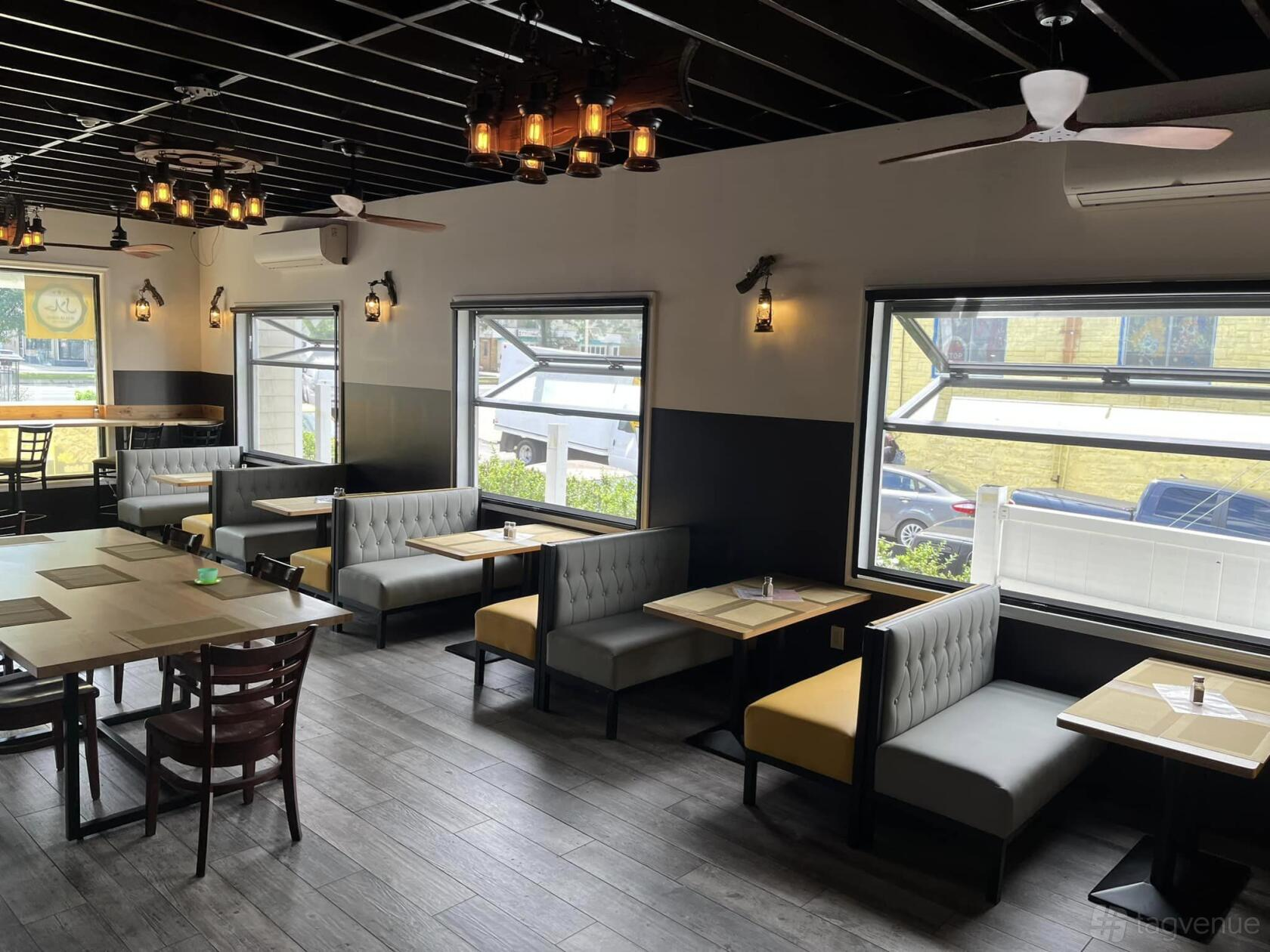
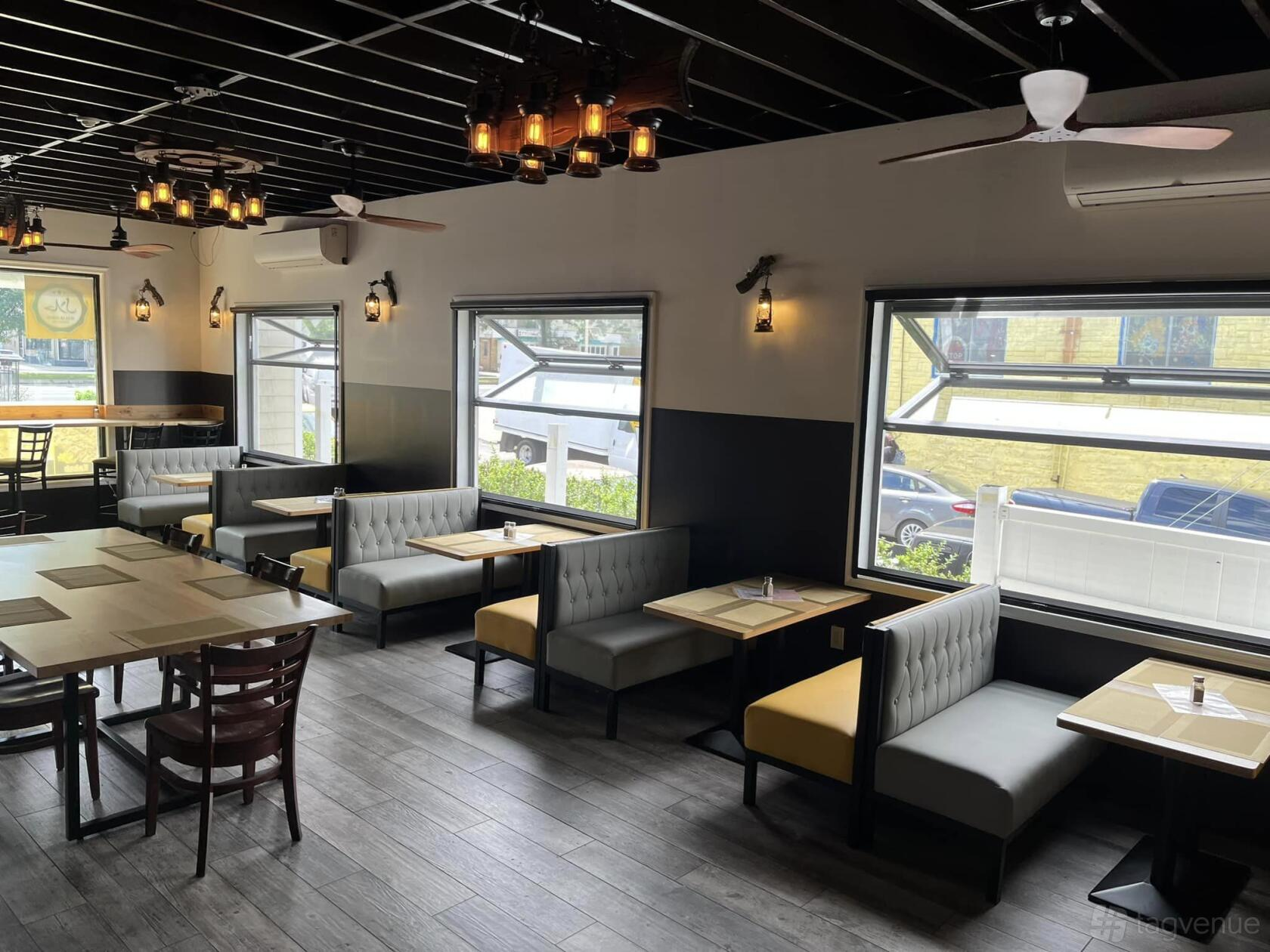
- cup [194,567,222,586]
